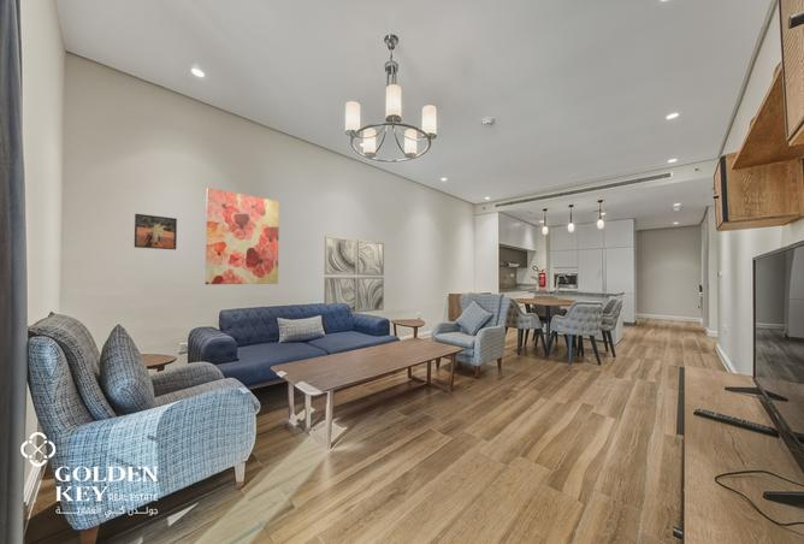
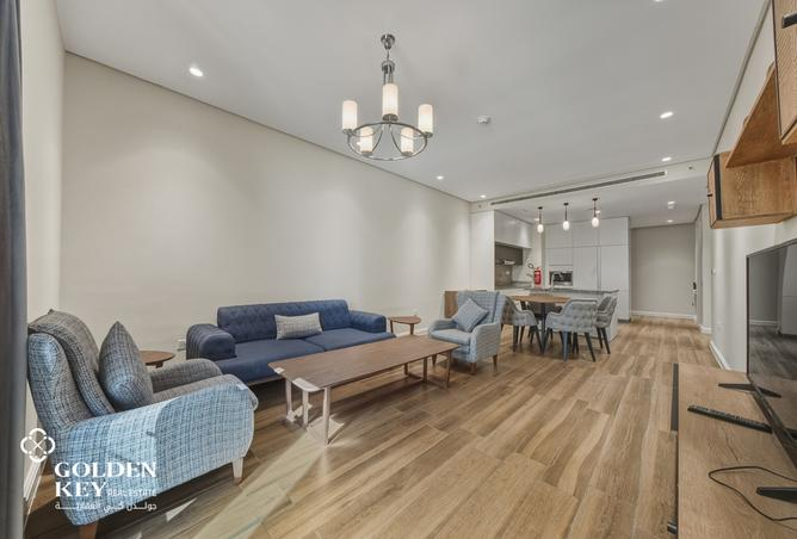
- wall art [205,187,280,285]
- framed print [134,213,178,250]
- wall art [323,235,385,314]
